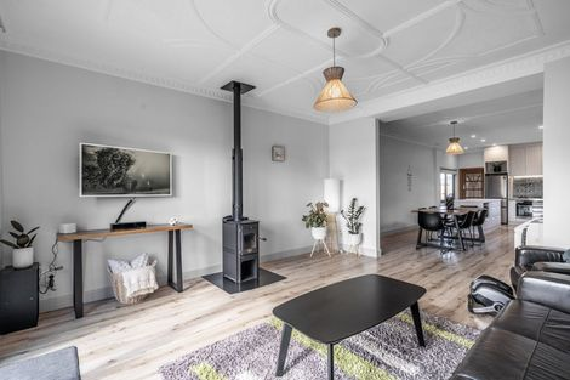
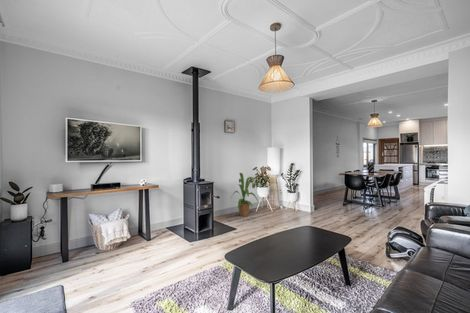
+ house plant [229,172,261,217]
